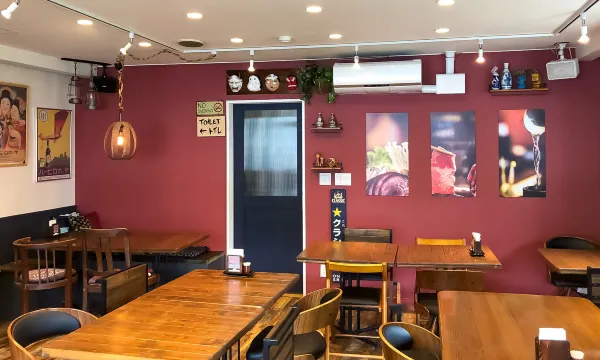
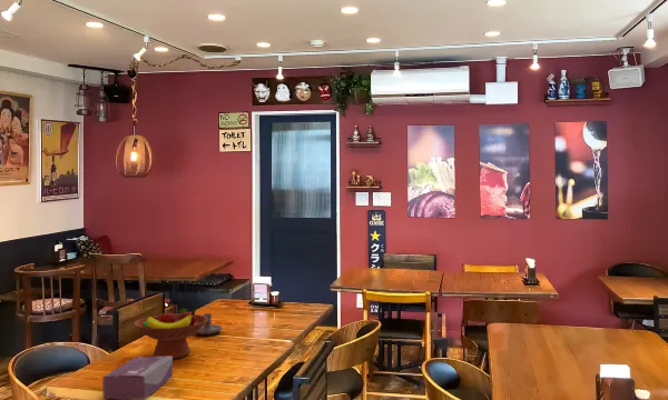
+ candle holder [196,312,223,336]
+ tissue box [101,356,174,400]
+ fruit bowl [134,308,208,360]
